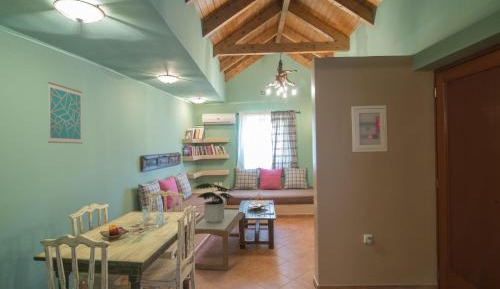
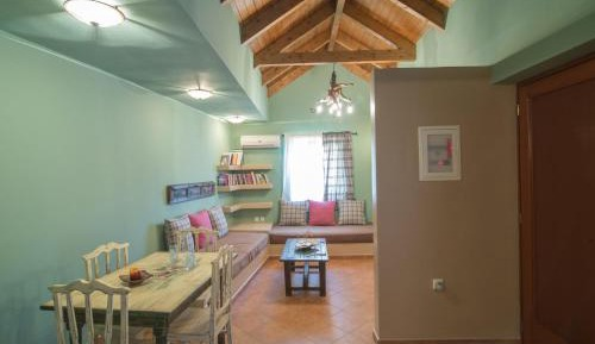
- potted plant [193,182,235,223]
- coffee table [194,207,246,271]
- wall art [47,81,83,144]
